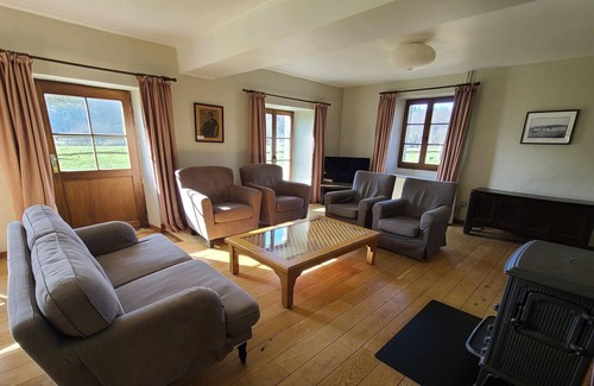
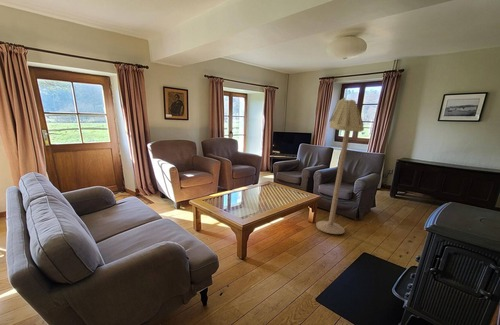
+ floor lamp [315,97,365,235]
